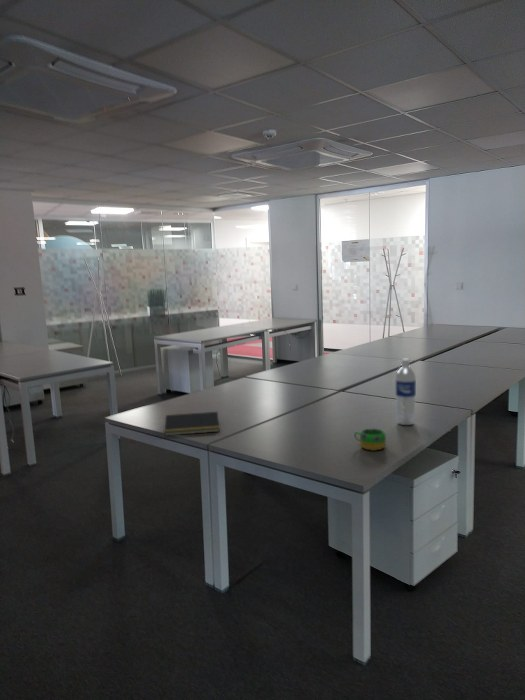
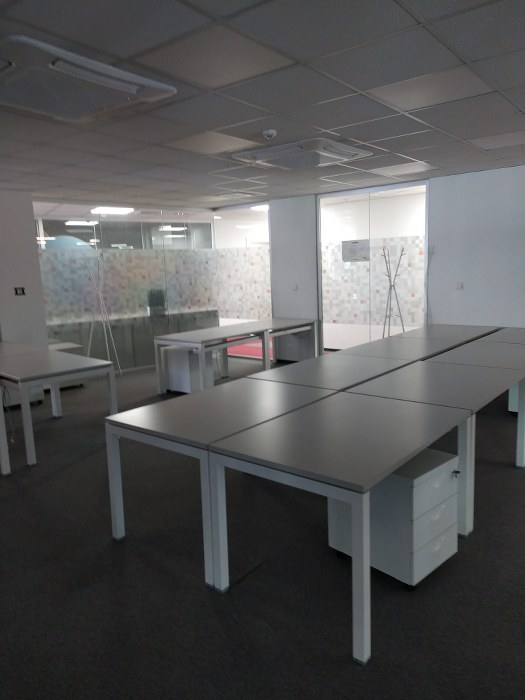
- notepad [164,411,221,437]
- water bottle [395,358,417,426]
- mug [353,428,387,452]
